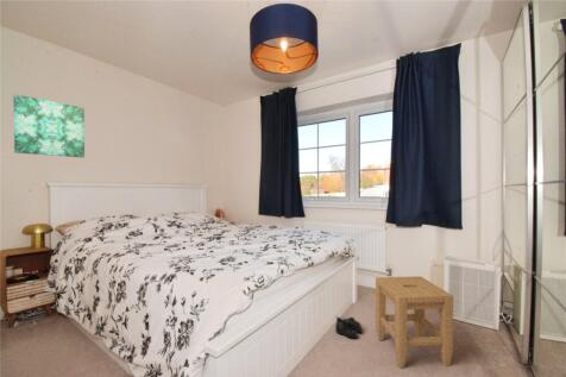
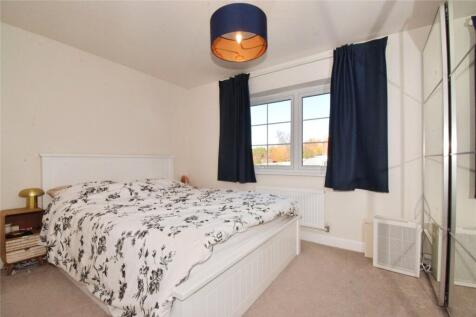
- boots [334,315,363,339]
- wall art [12,93,86,158]
- stool [375,275,454,370]
